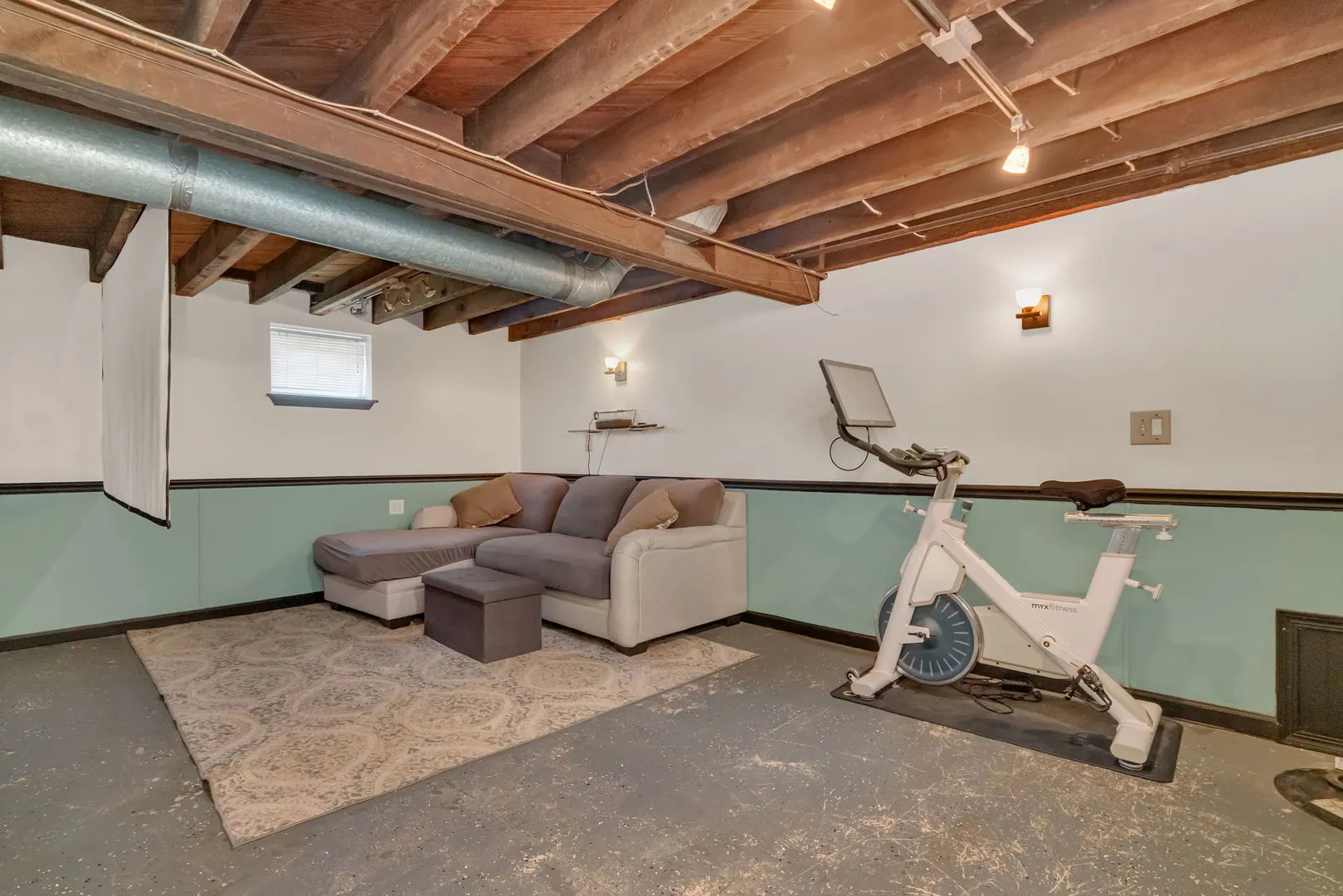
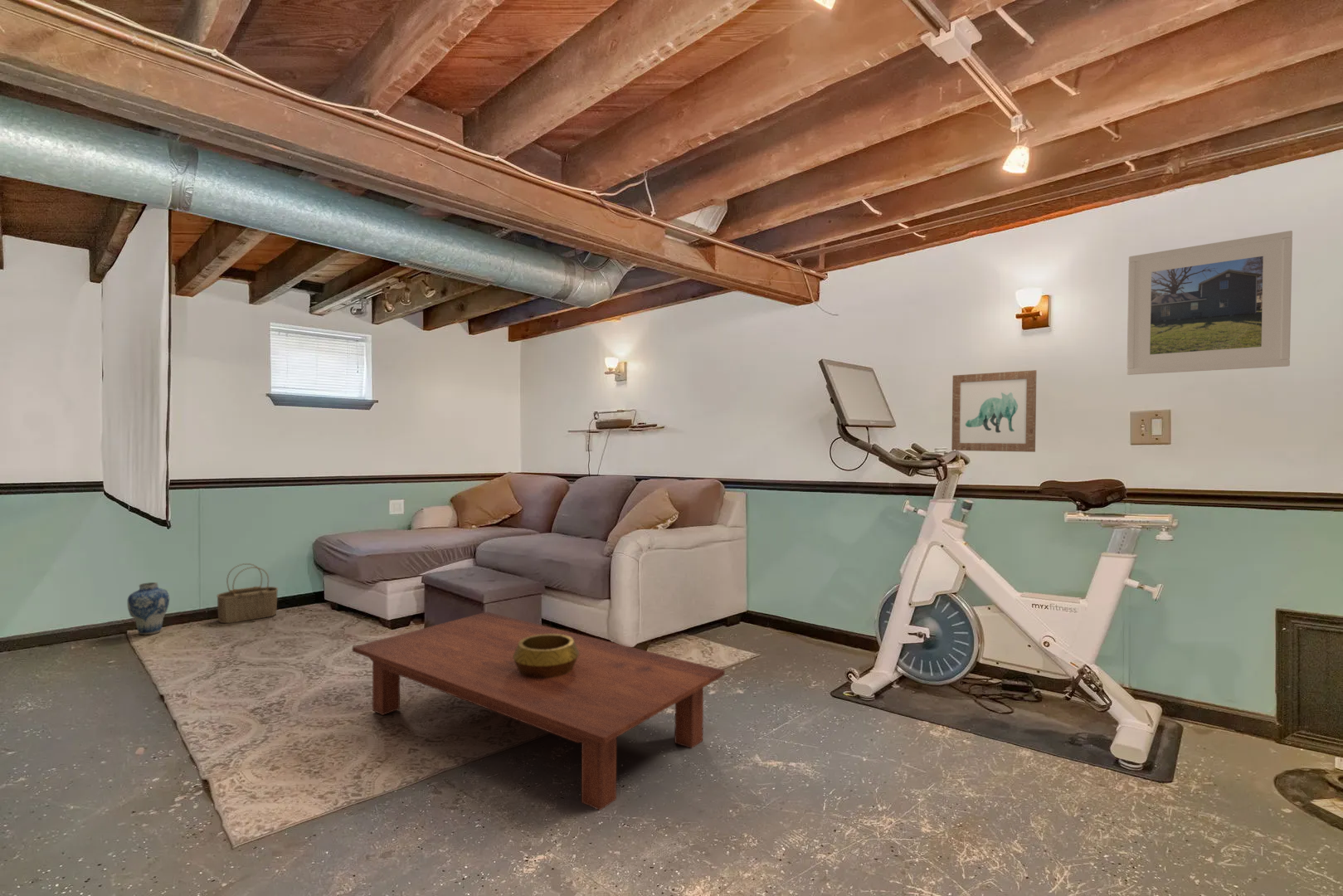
+ coffee table [352,611,726,811]
+ decorative bowl [513,634,579,679]
+ vase [127,582,170,635]
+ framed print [1126,230,1293,376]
+ wicker basket [216,562,279,624]
+ wall art [951,369,1038,453]
